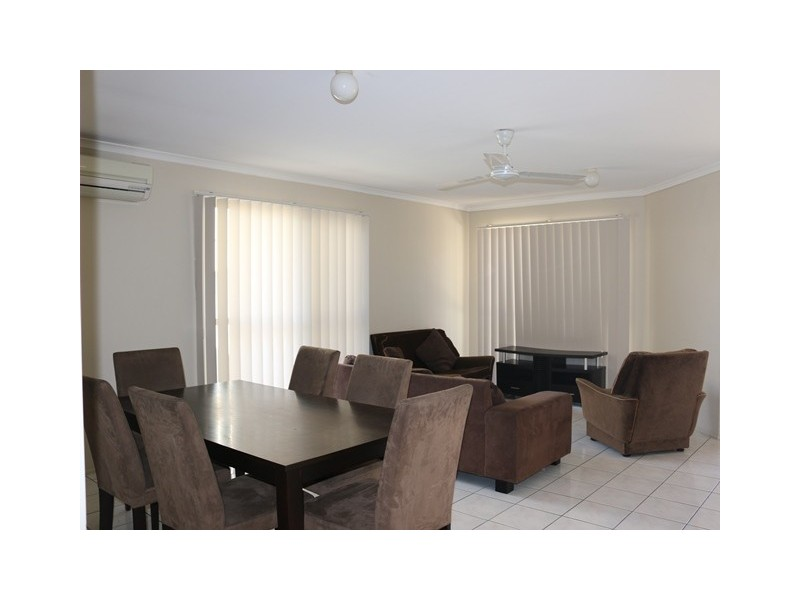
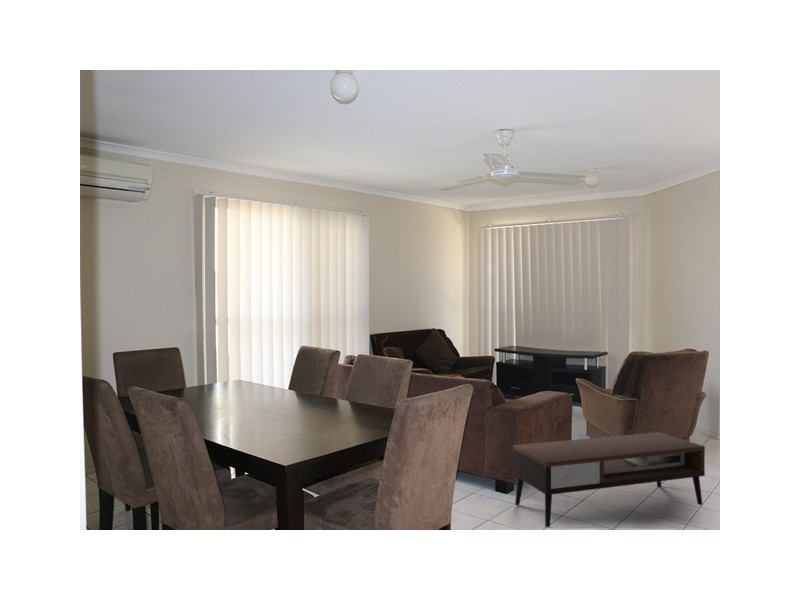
+ coffee table [512,431,706,528]
